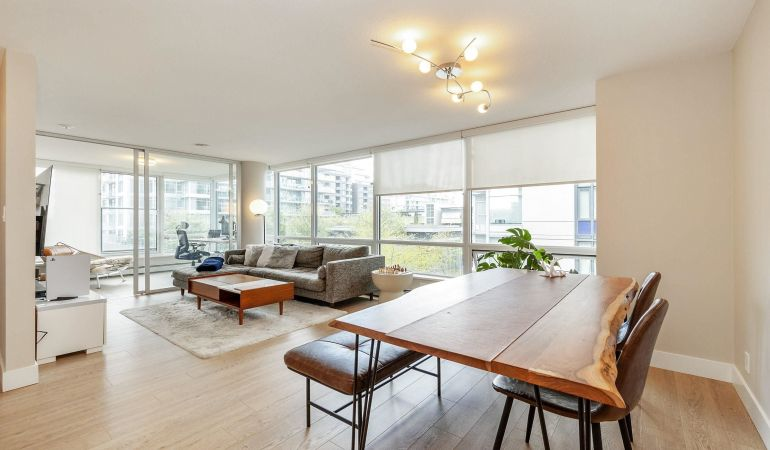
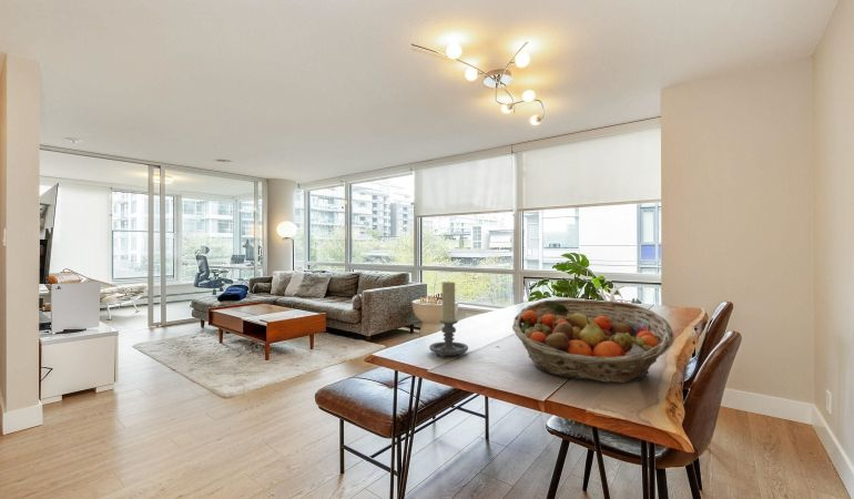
+ candle holder [428,279,469,359]
+ fruit basket [511,298,675,384]
